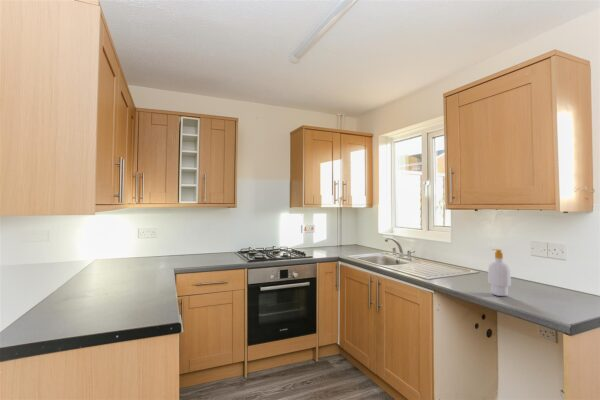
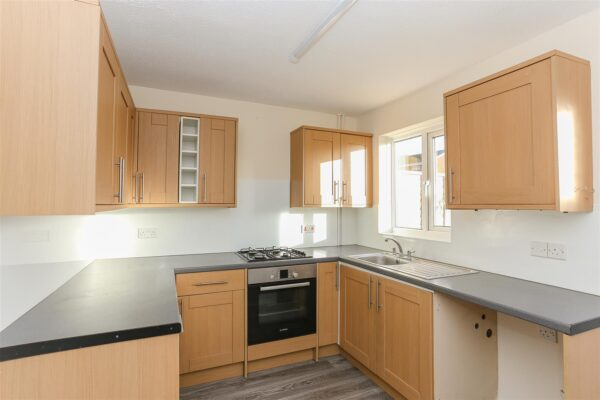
- soap bottle [487,248,512,297]
